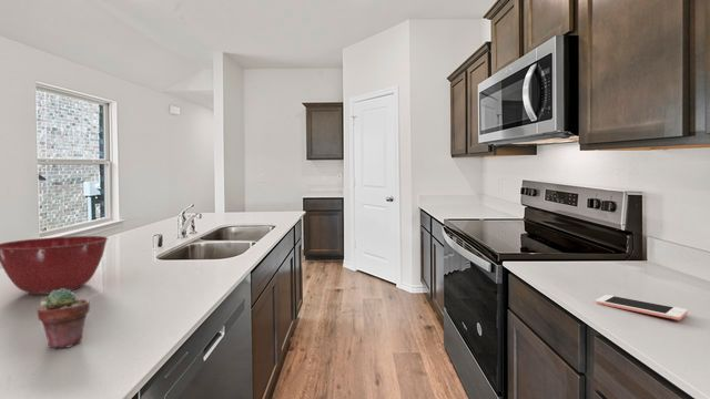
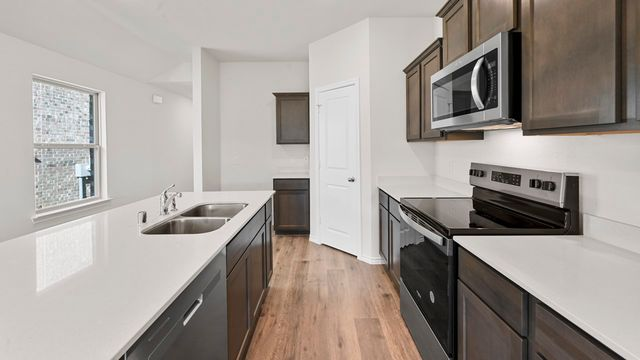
- cell phone [595,294,689,321]
- mixing bowl [0,235,109,296]
- potted succulent [36,288,91,349]
